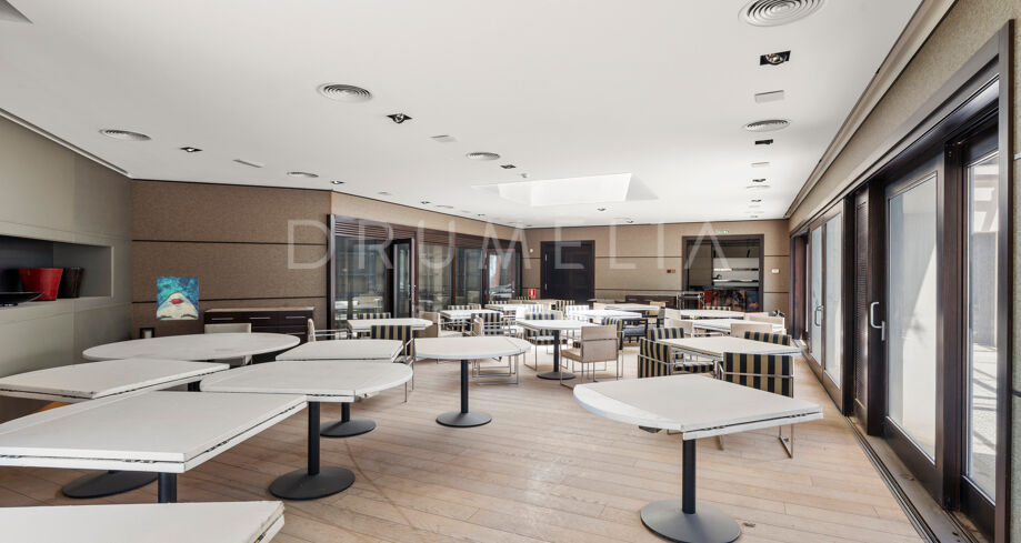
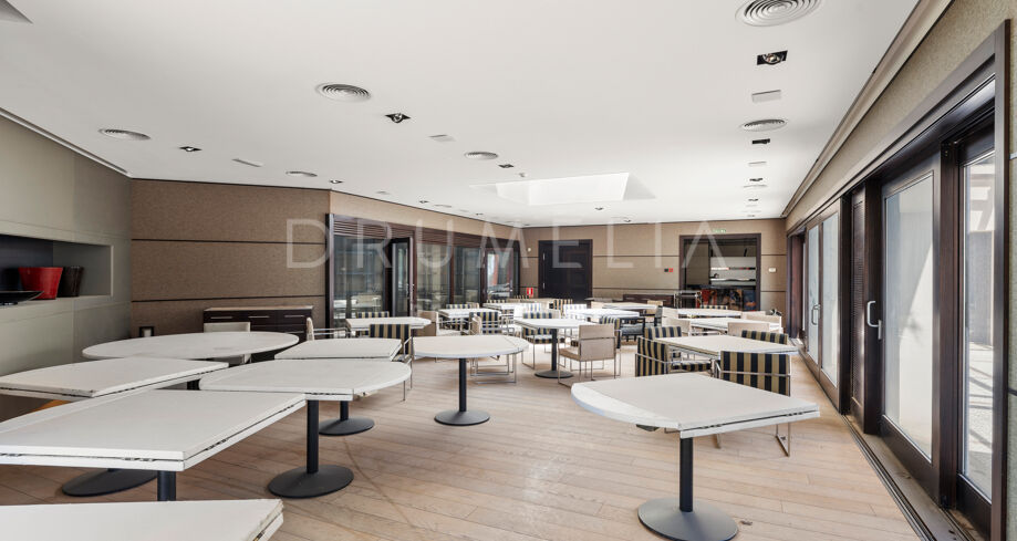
- wall art [156,275,200,321]
